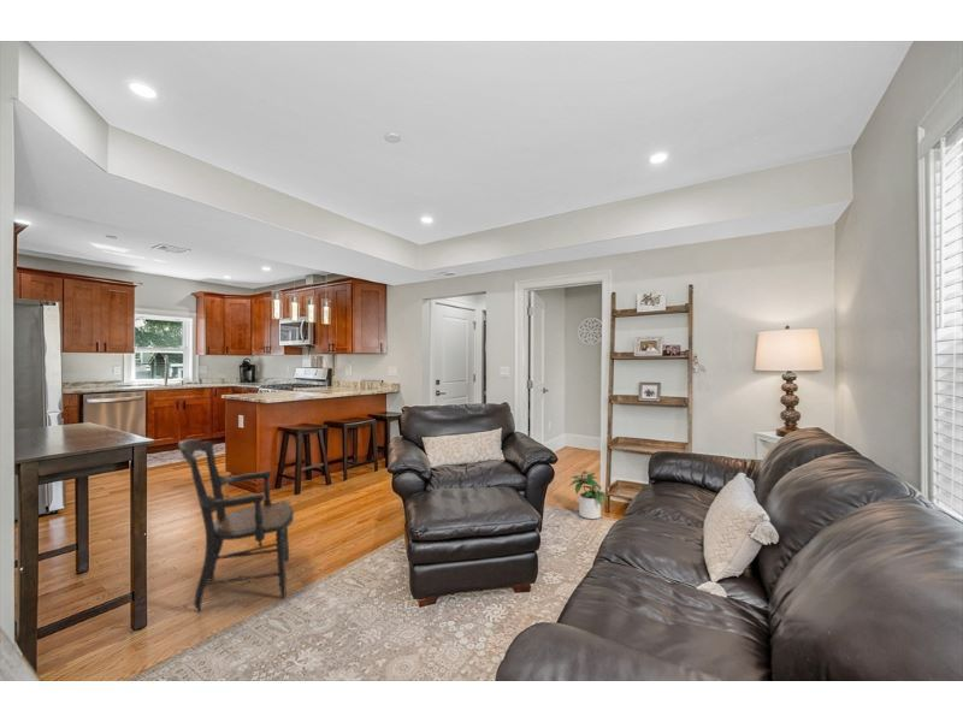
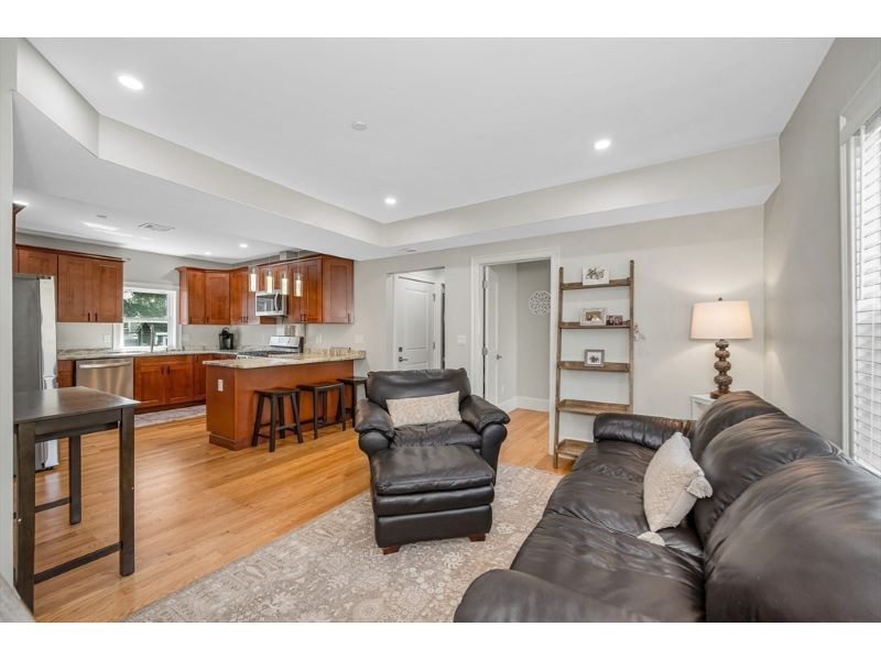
- armchair [177,438,295,611]
- potted plant [568,469,608,520]
